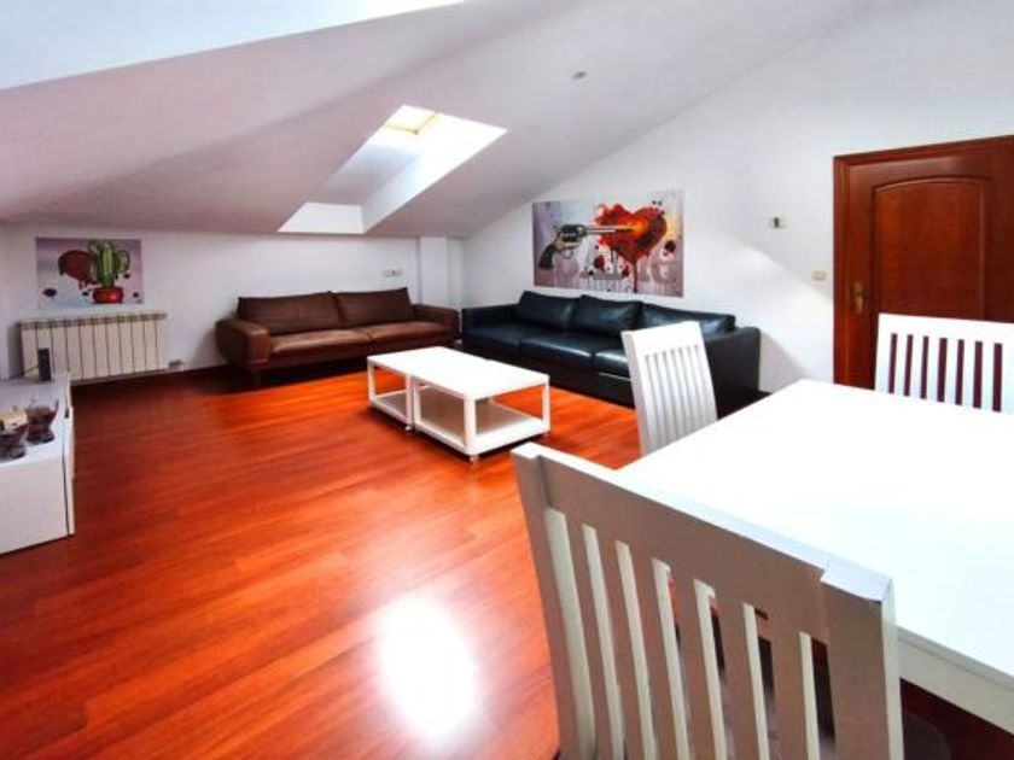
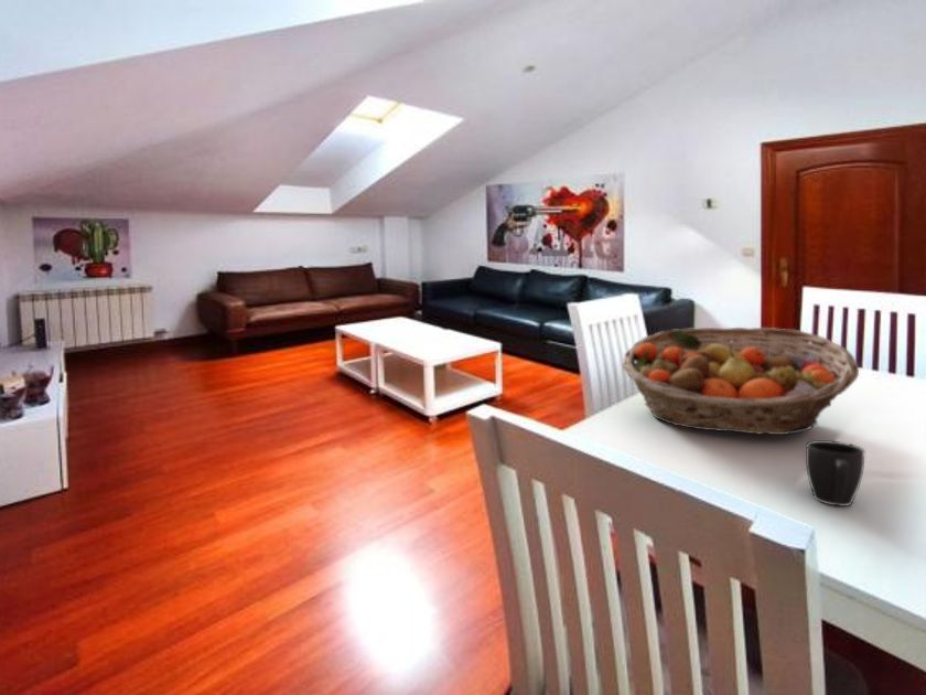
+ mug [805,439,865,507]
+ fruit basket [621,327,860,436]
